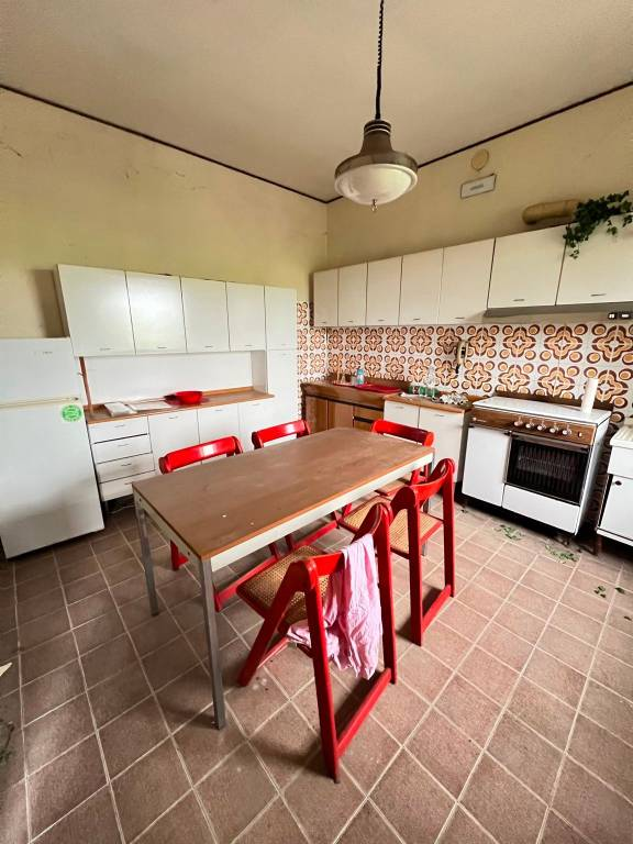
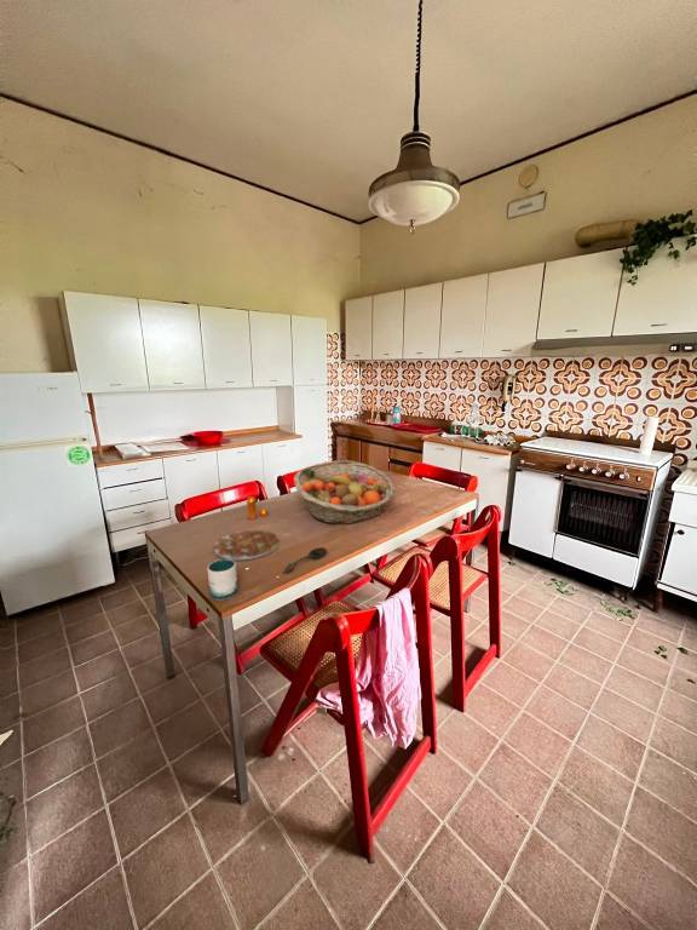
+ pepper shaker [246,495,270,519]
+ plate [213,529,281,561]
+ mug [207,558,238,602]
+ fruit basket [293,459,397,526]
+ spoon [282,546,328,574]
